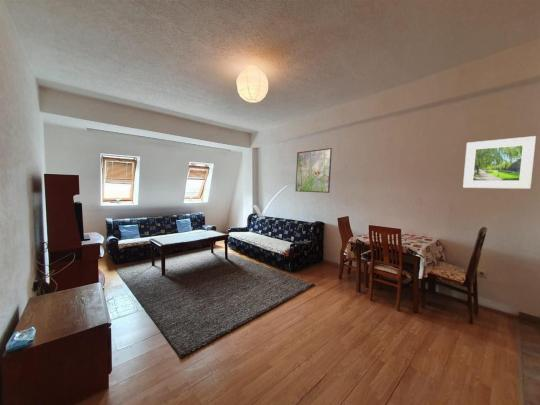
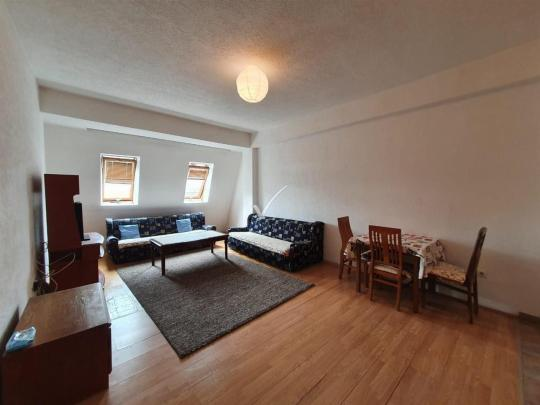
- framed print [295,147,333,194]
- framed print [462,135,537,190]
